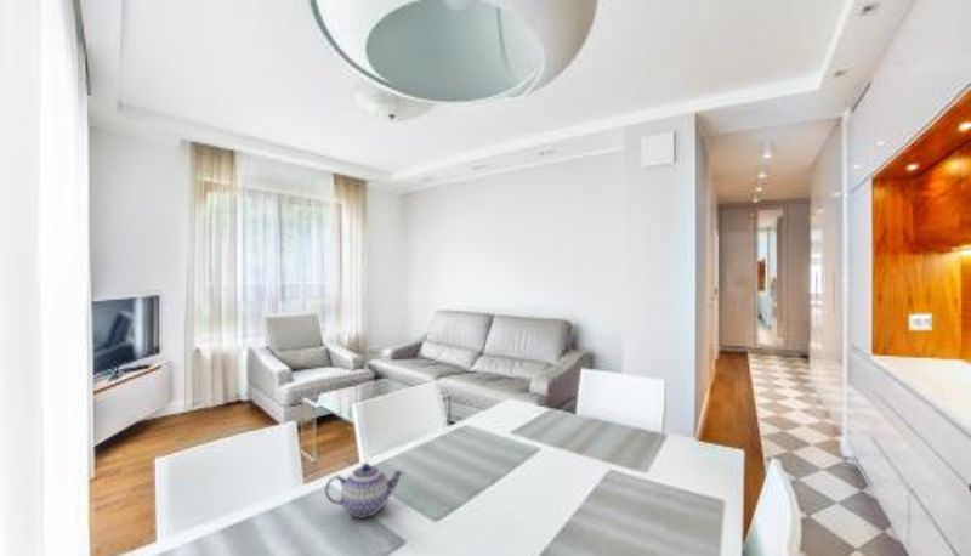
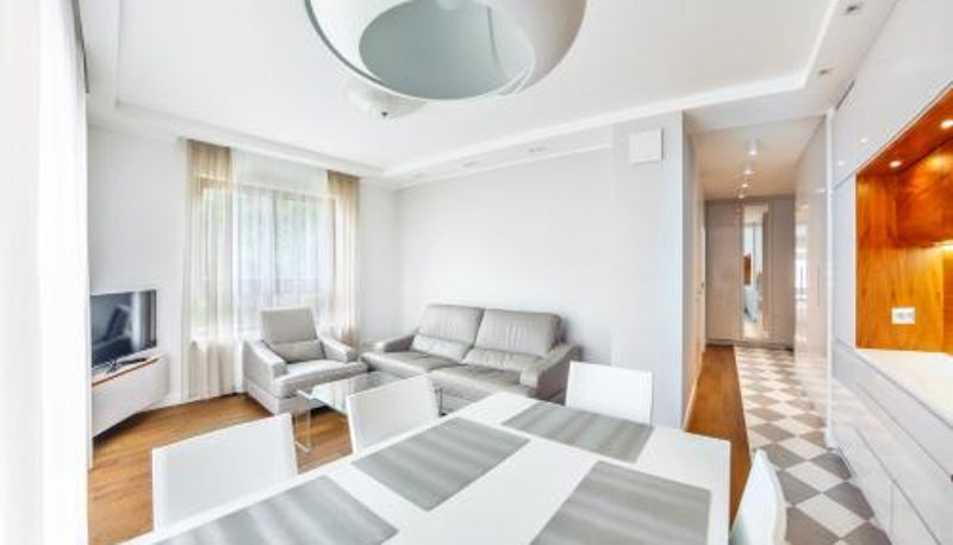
- teapot [324,461,405,520]
